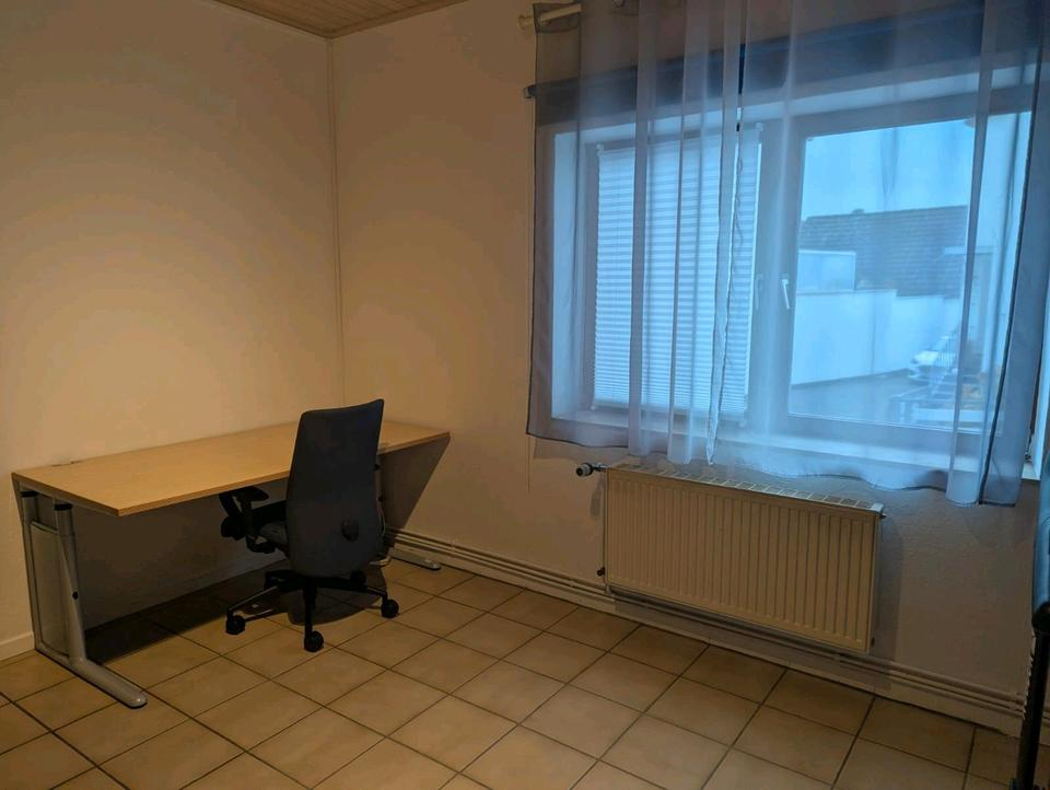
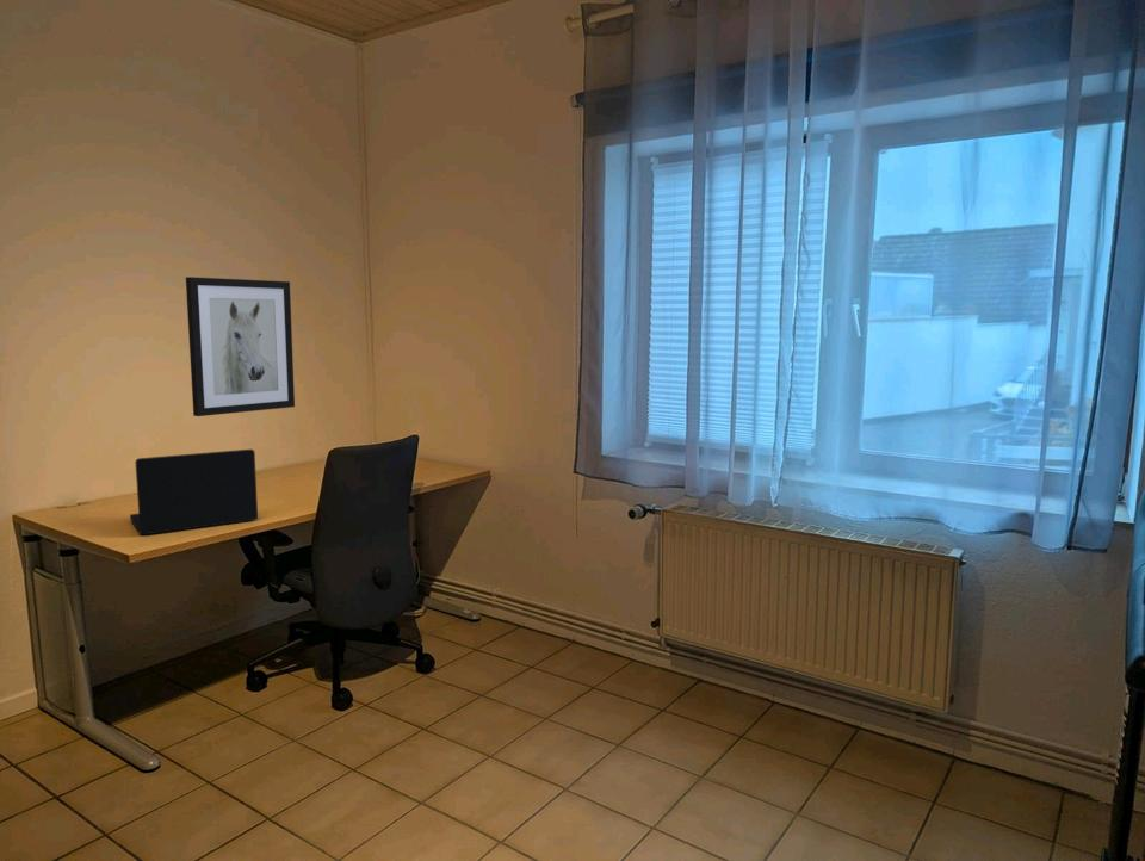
+ laptop [129,448,259,535]
+ wall art [185,275,296,417]
